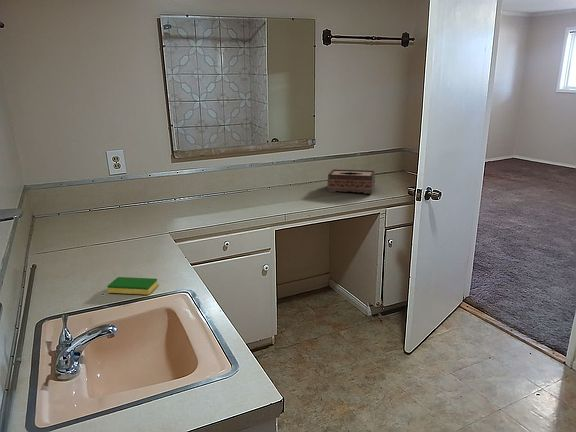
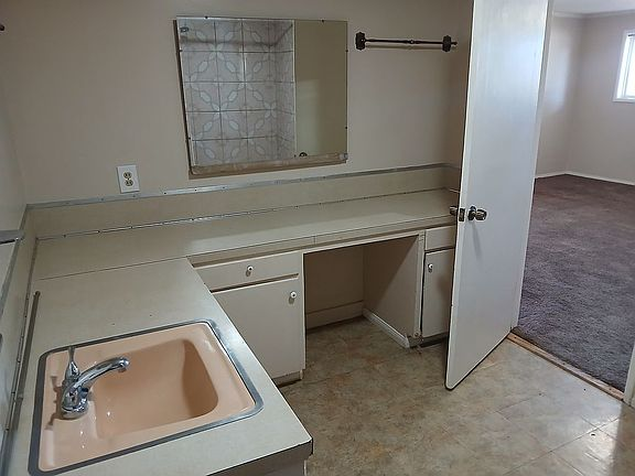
- tissue box [327,168,376,195]
- dish sponge [106,276,159,295]
